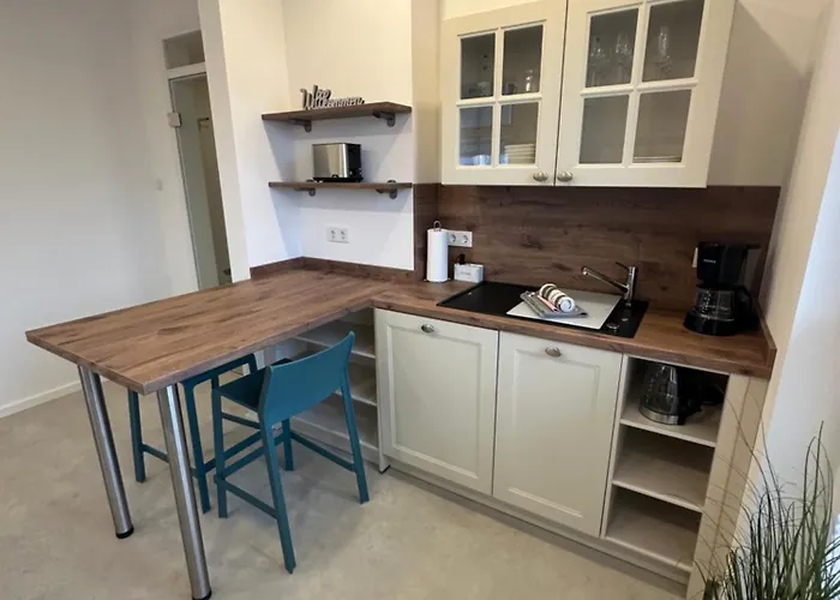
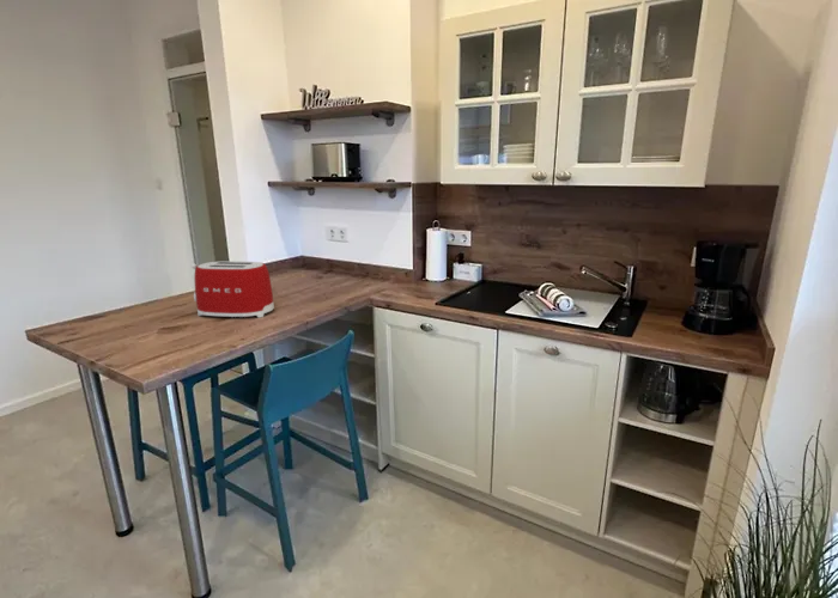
+ toaster [190,260,275,319]
